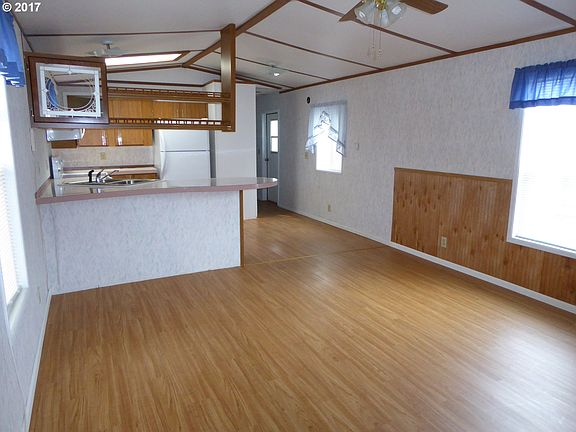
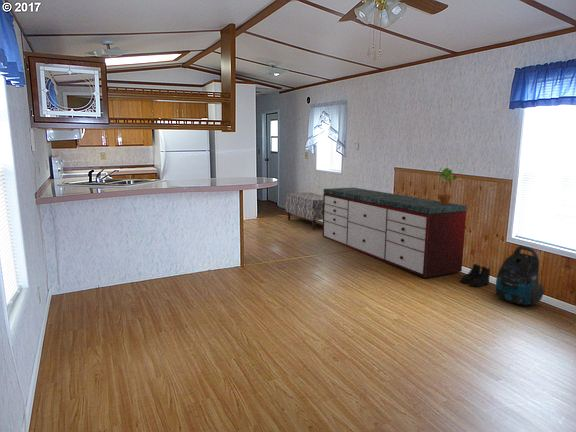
+ bench [285,191,323,230]
+ vacuum cleaner [495,245,545,306]
+ storage cabinet [322,187,468,279]
+ potted plant [437,167,457,205]
+ boots [460,263,491,288]
